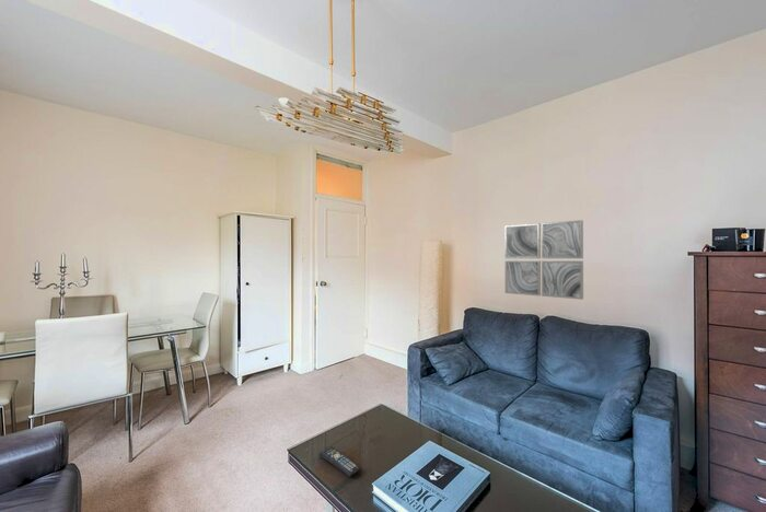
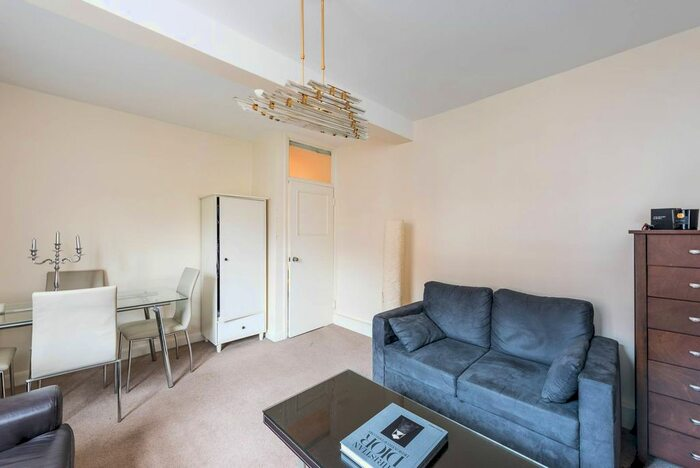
- remote control [317,445,361,477]
- wall art [503,219,584,301]
